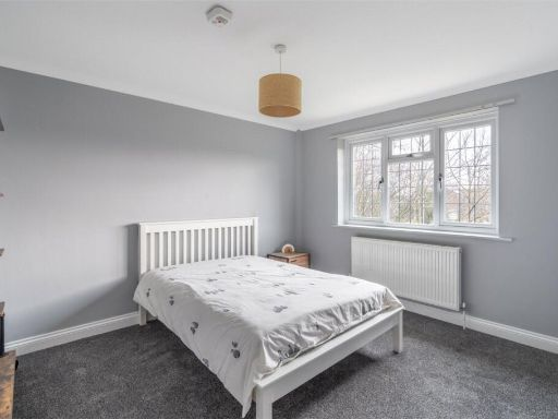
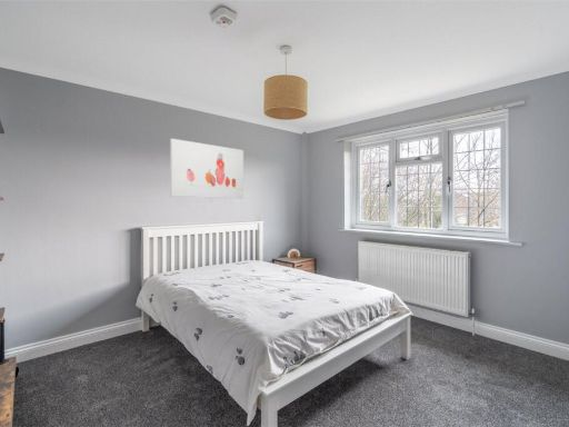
+ wall art [169,138,244,200]
